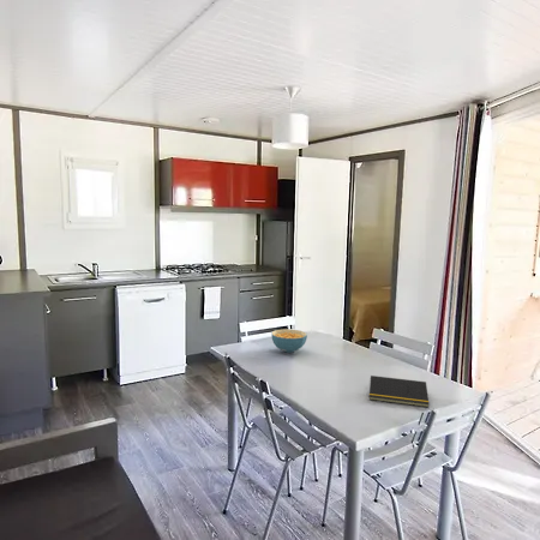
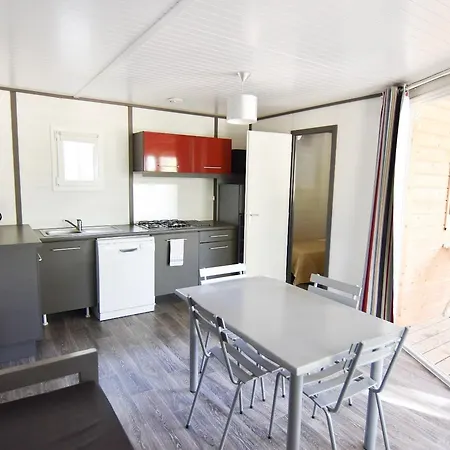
- notepad [367,374,430,408]
- cereal bowl [270,328,308,354]
